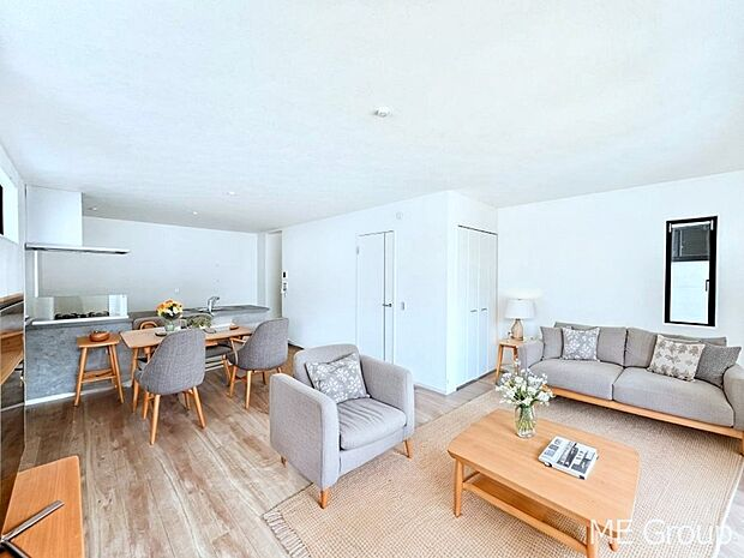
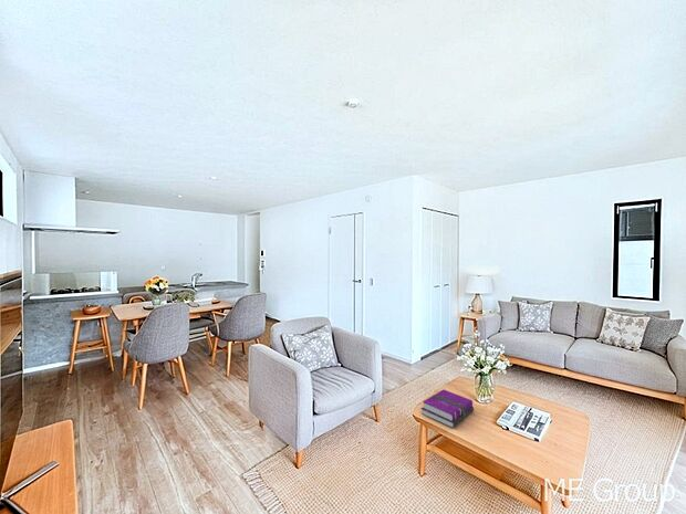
+ hardback book [420,388,475,429]
